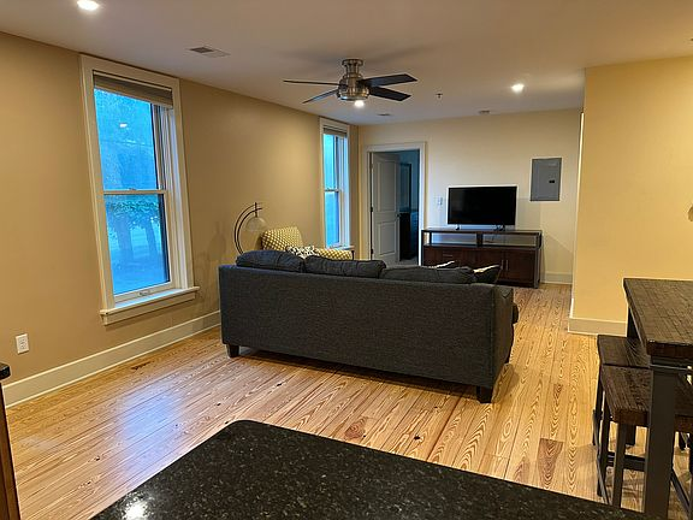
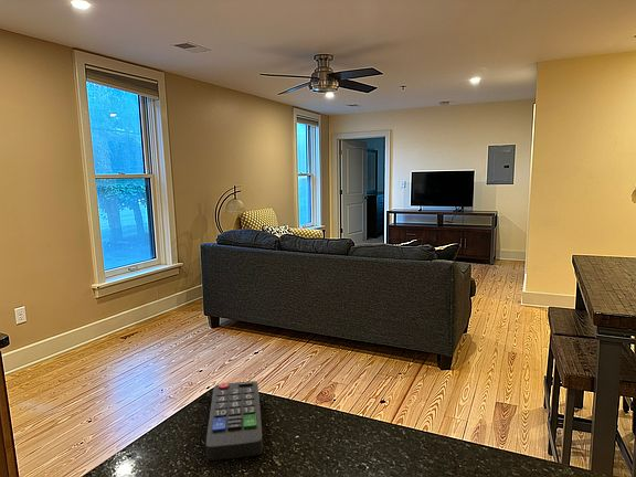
+ remote control [205,380,264,462]
